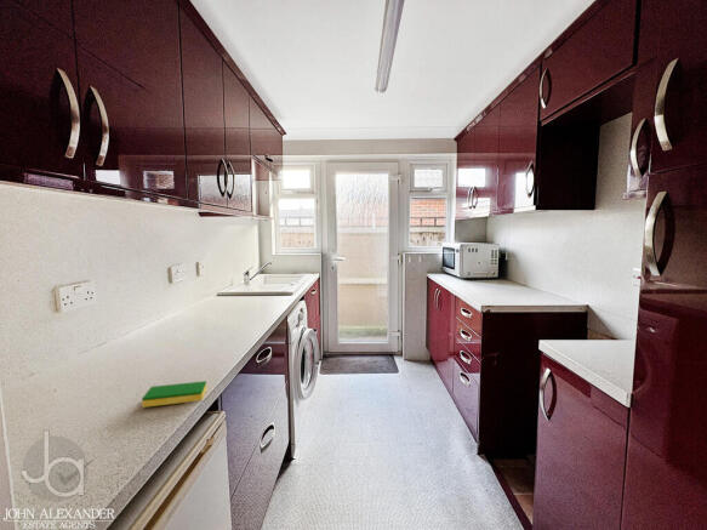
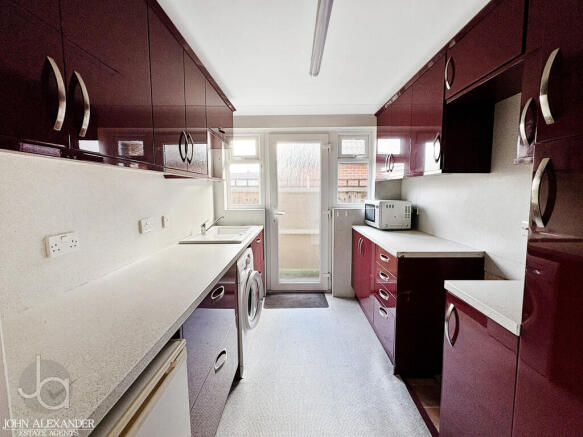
- dish sponge [141,380,207,409]
